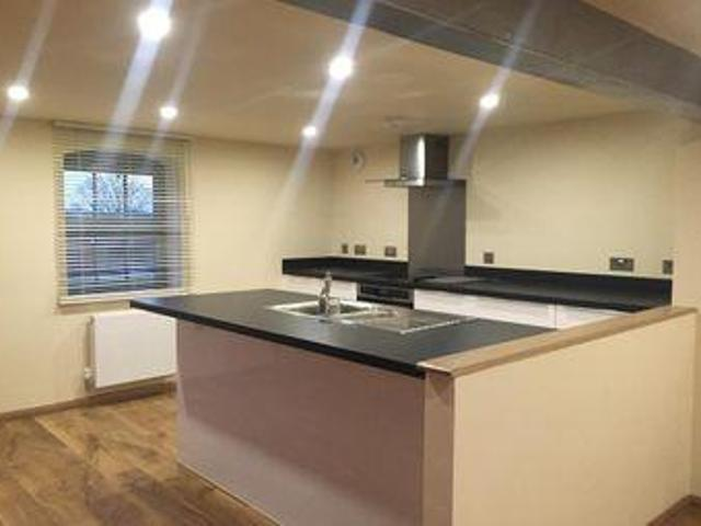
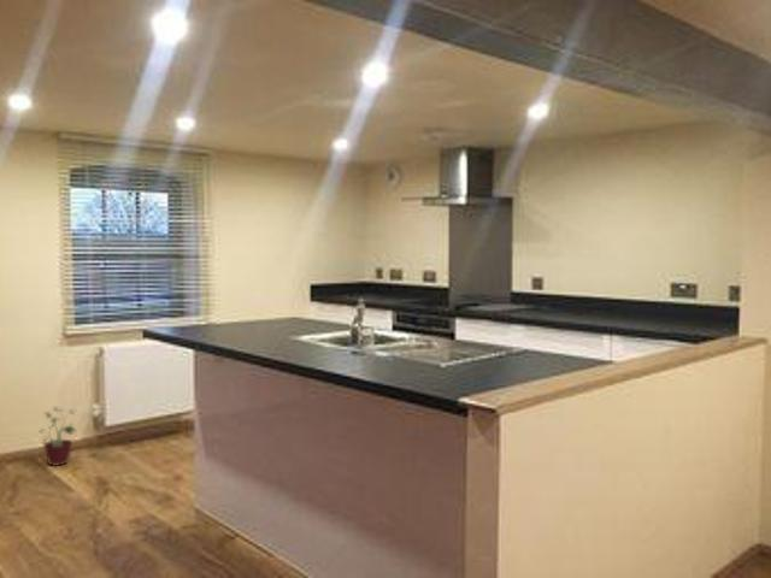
+ potted plant [39,406,78,467]
